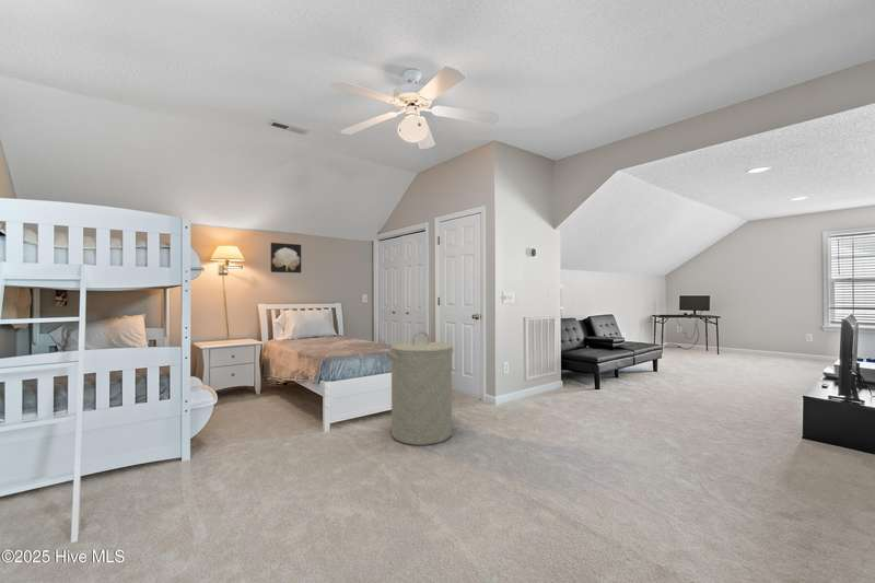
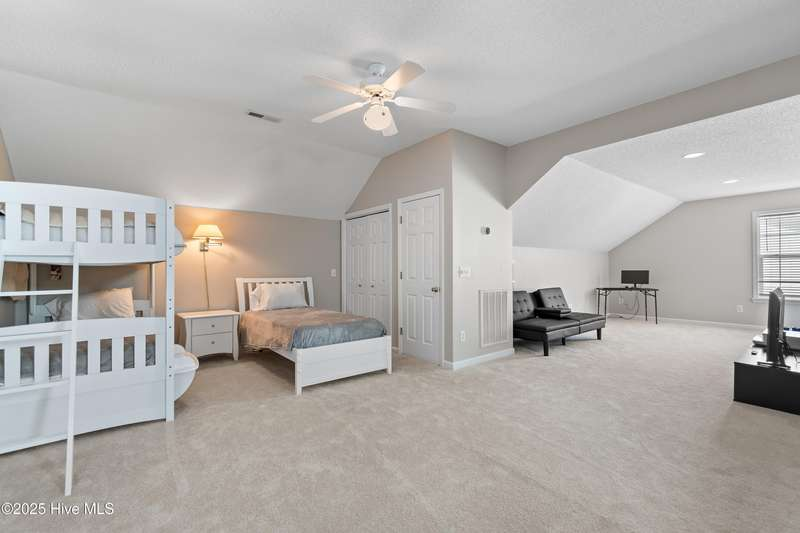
- wall art [270,242,302,275]
- laundry hamper [385,330,455,446]
